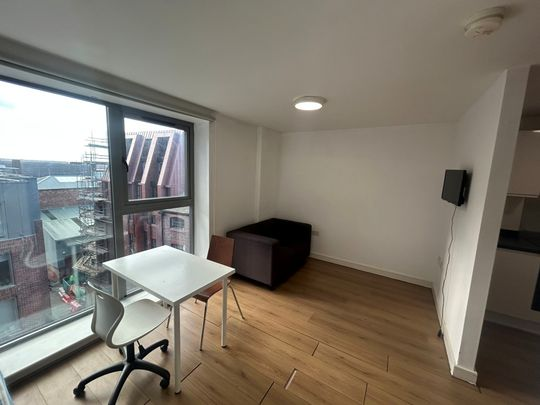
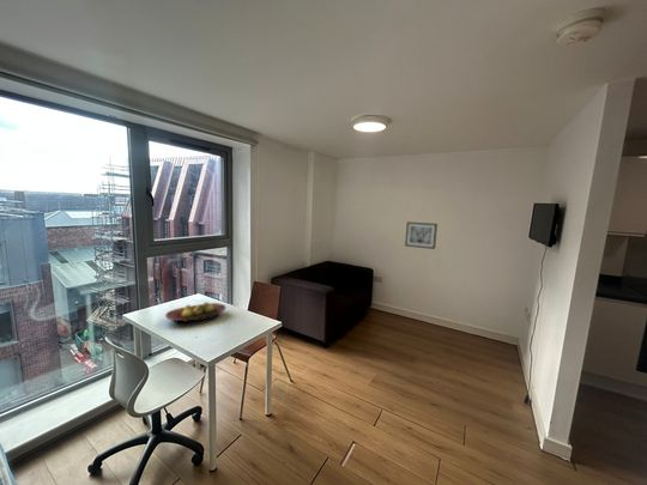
+ wall art [404,220,439,250]
+ fruit bowl [164,301,228,325]
